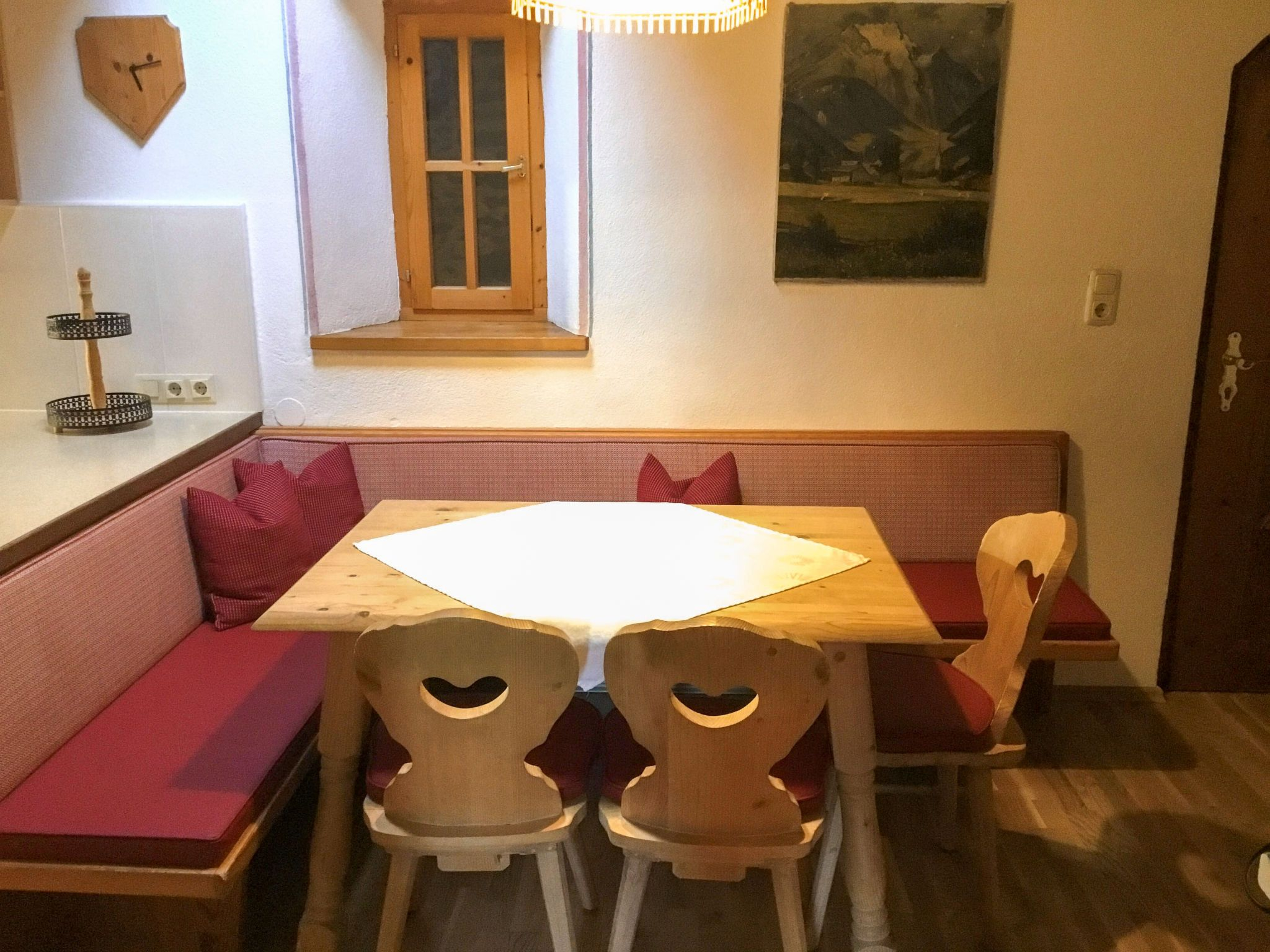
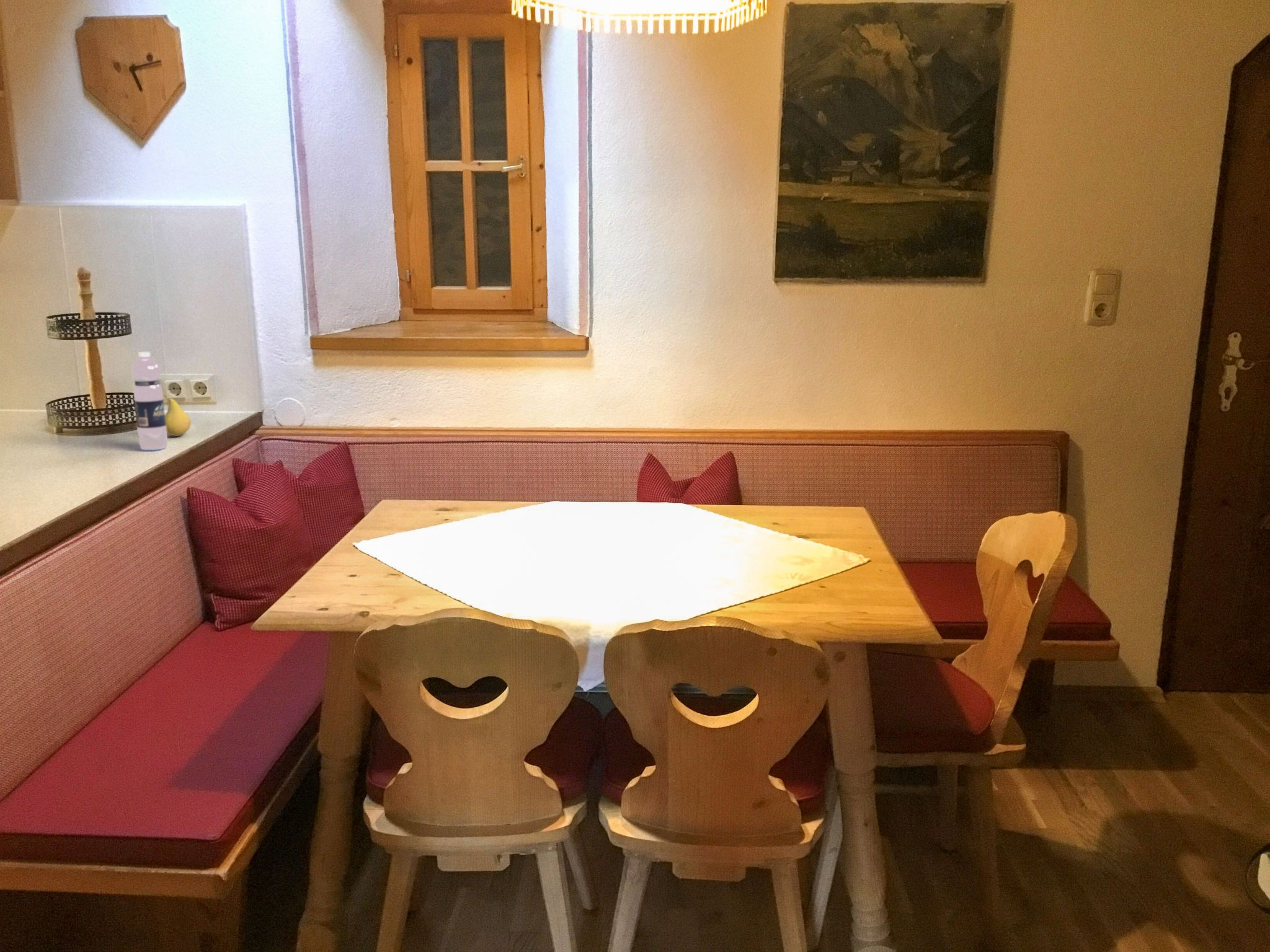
+ fruit [164,394,192,437]
+ water bottle [131,351,168,451]
